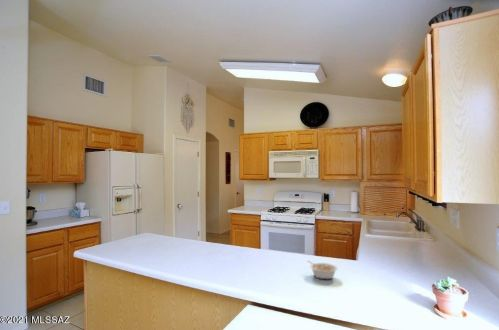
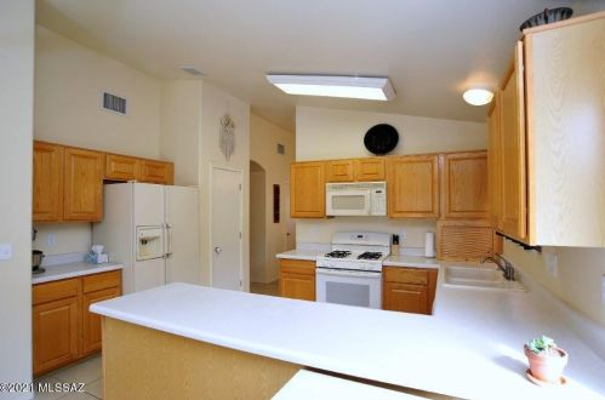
- legume [307,259,339,280]
